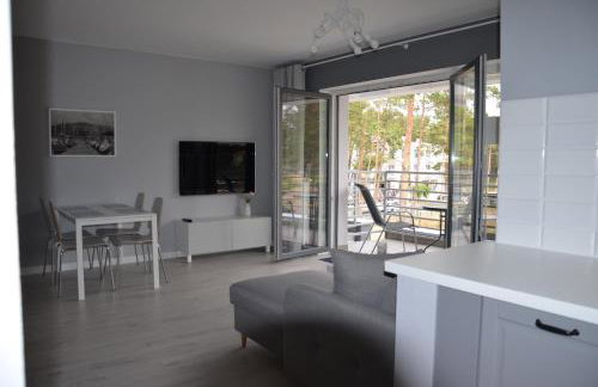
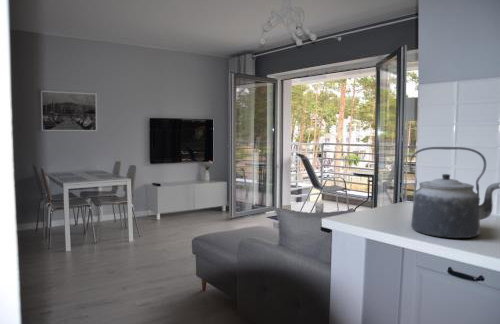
+ kettle [409,146,500,239]
